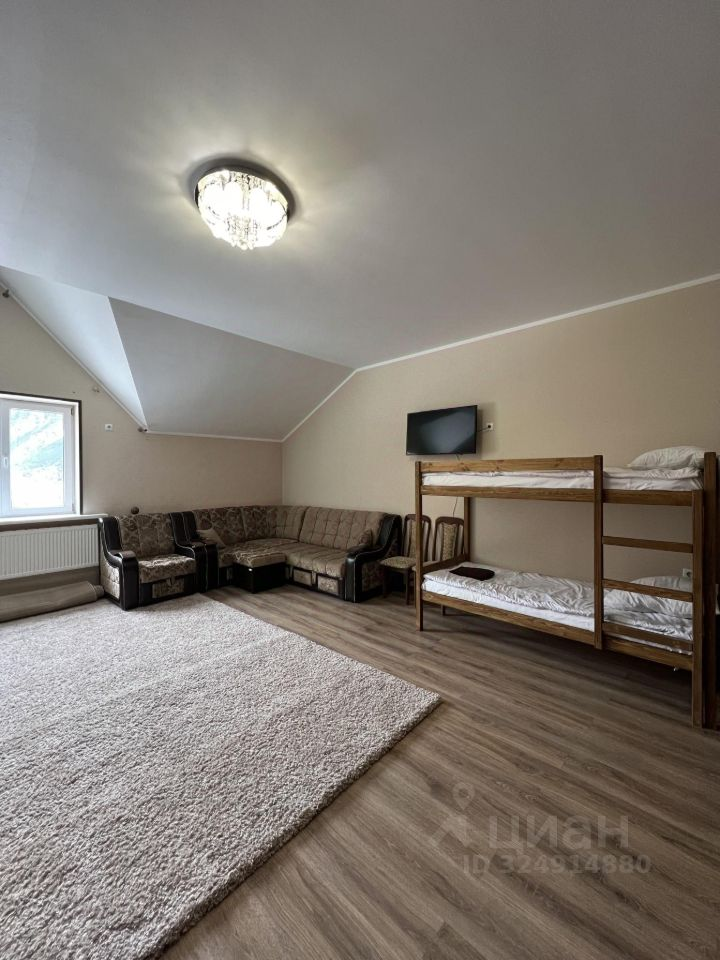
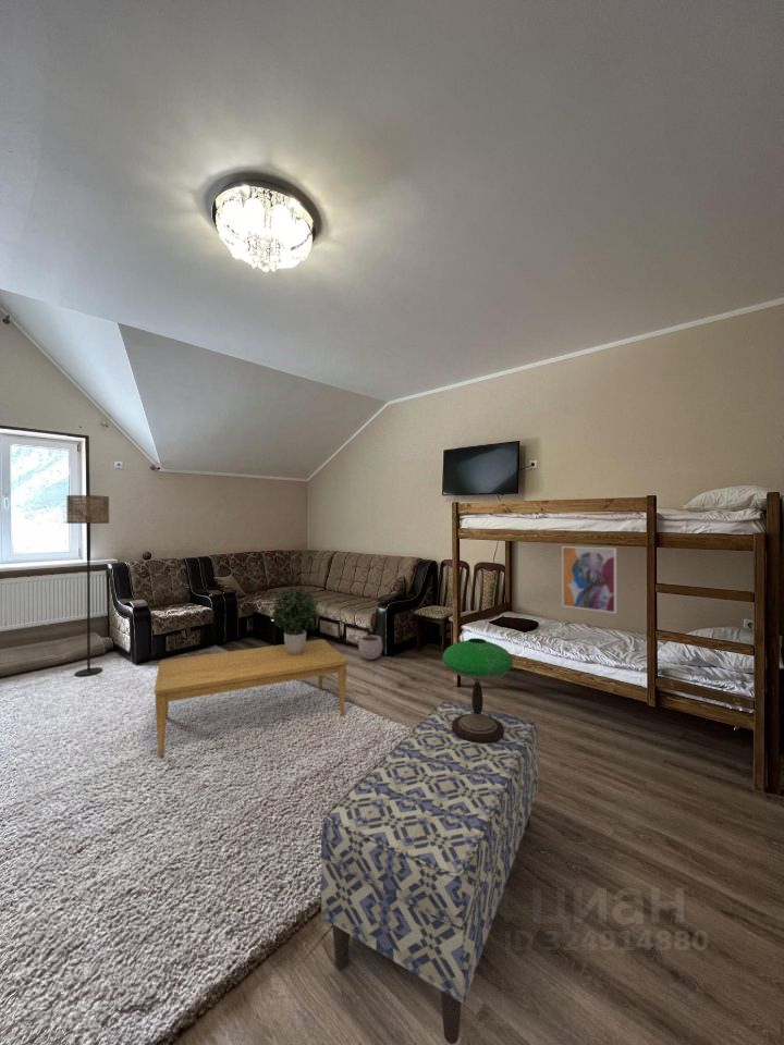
+ wall art [561,545,617,614]
+ coffee table [154,639,348,758]
+ bench [320,700,539,1045]
+ table lamp [441,637,514,743]
+ plant pot [357,627,383,661]
+ floor lamp [65,494,110,677]
+ potted plant [271,585,320,655]
